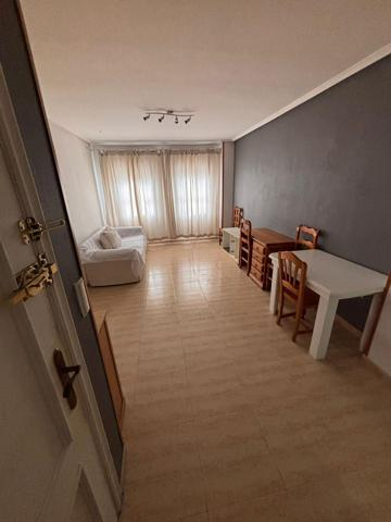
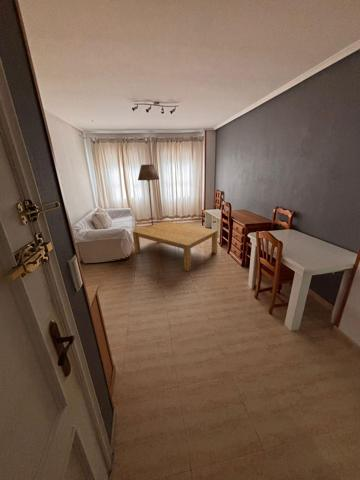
+ coffee table [132,220,219,272]
+ floor lamp [137,163,160,227]
